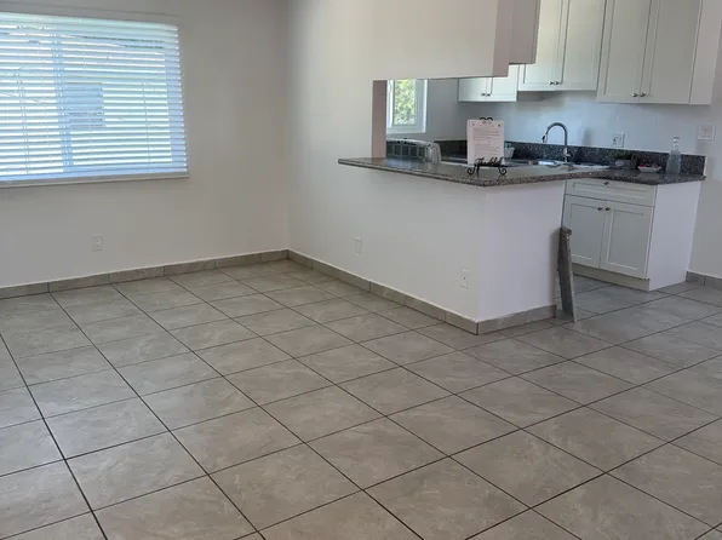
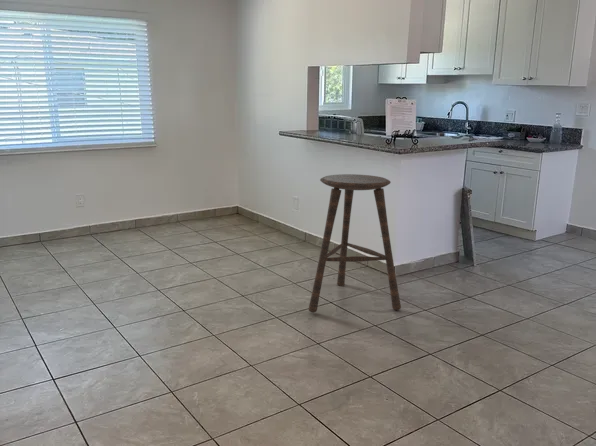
+ bar stool [307,173,402,314]
